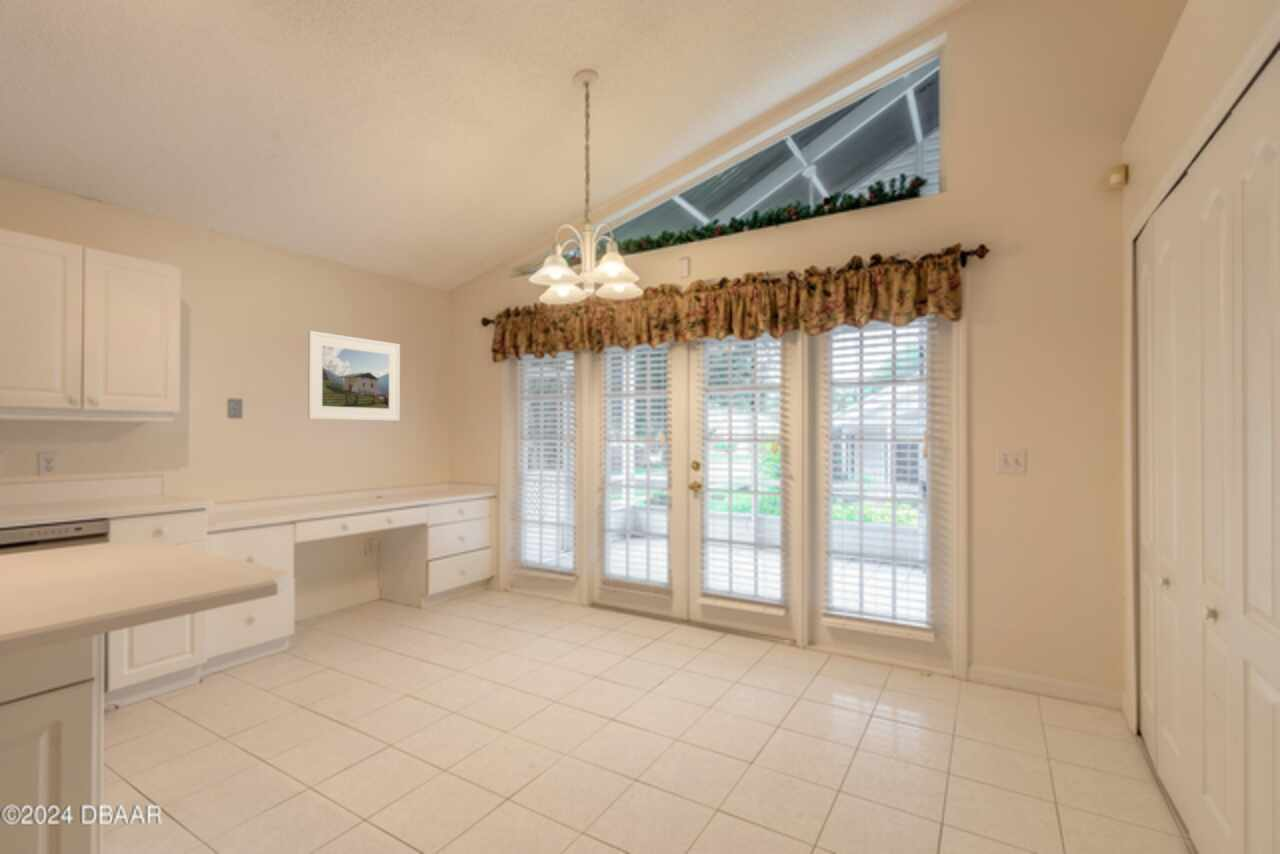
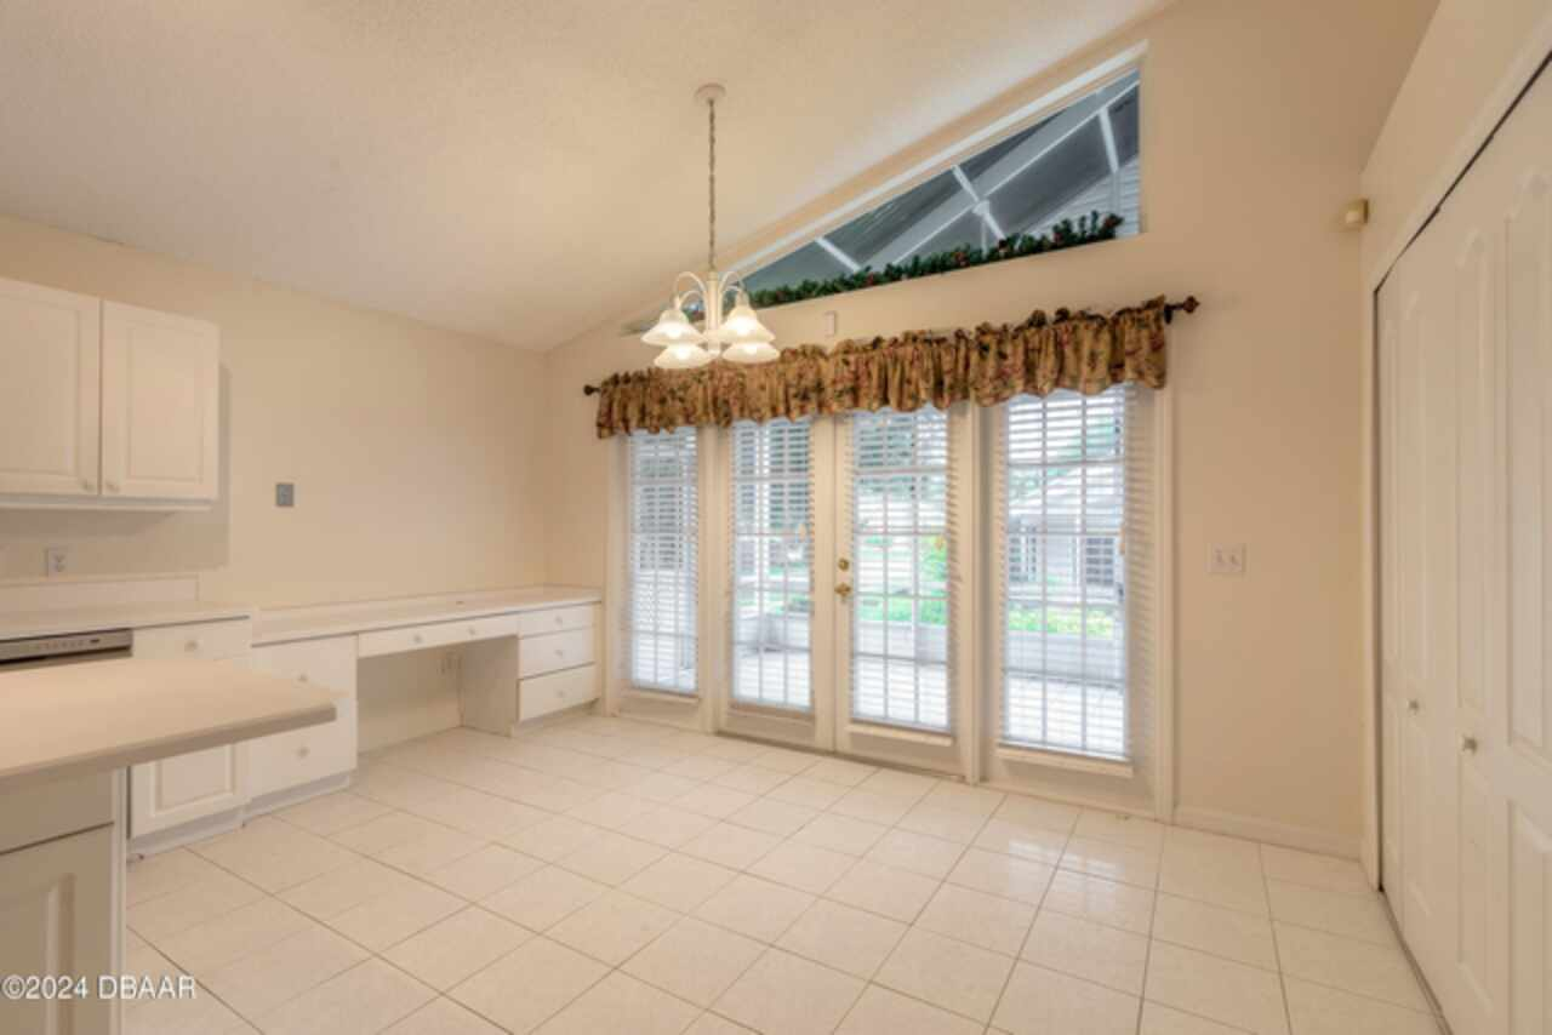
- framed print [307,330,401,422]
